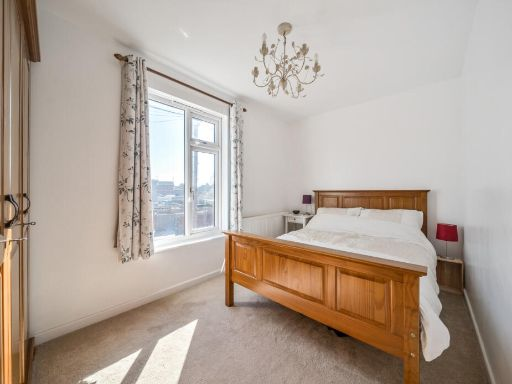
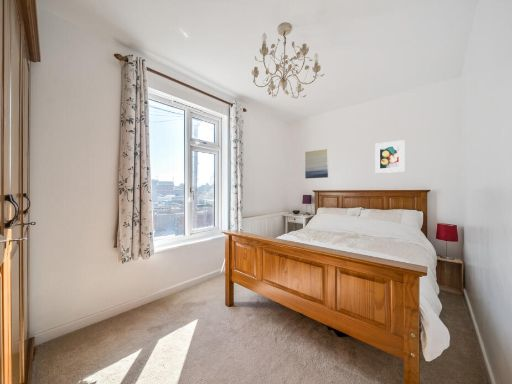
+ wall art [304,148,329,179]
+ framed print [374,139,406,174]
